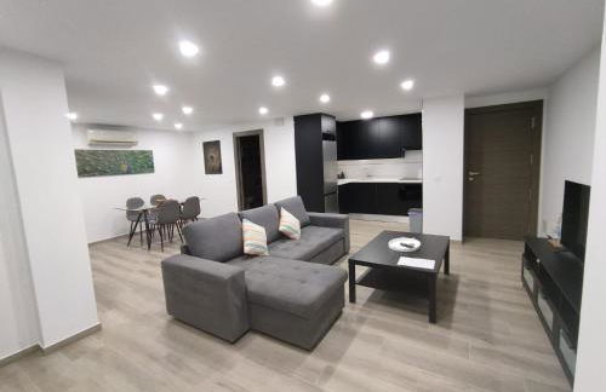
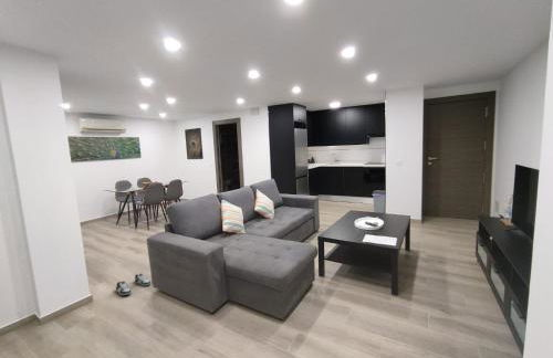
+ shoe [115,273,153,297]
